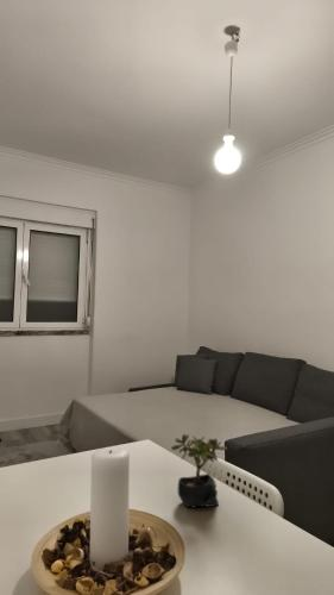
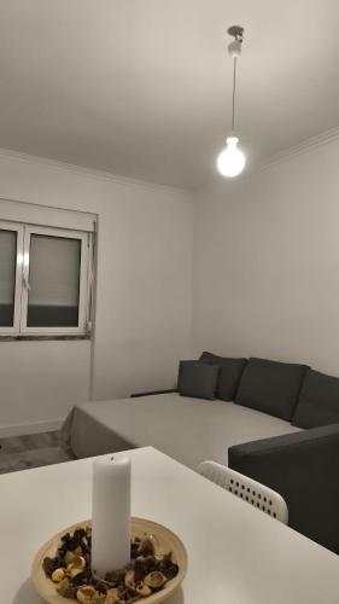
- succulent plant [170,433,228,508]
